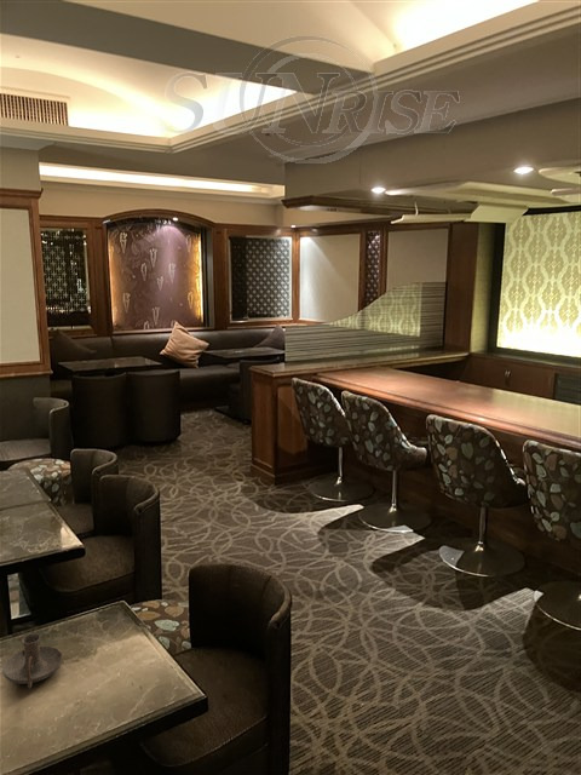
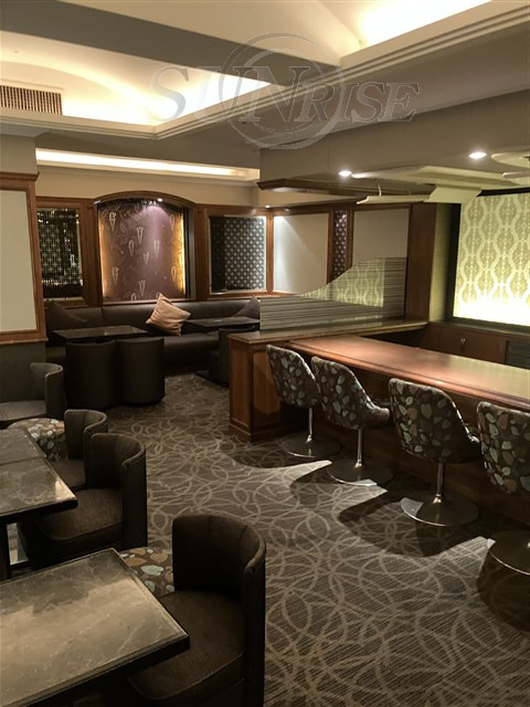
- candle holder [1,632,64,689]
